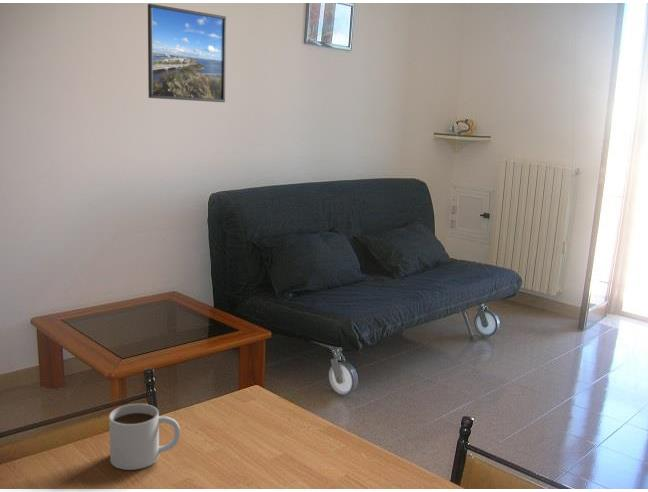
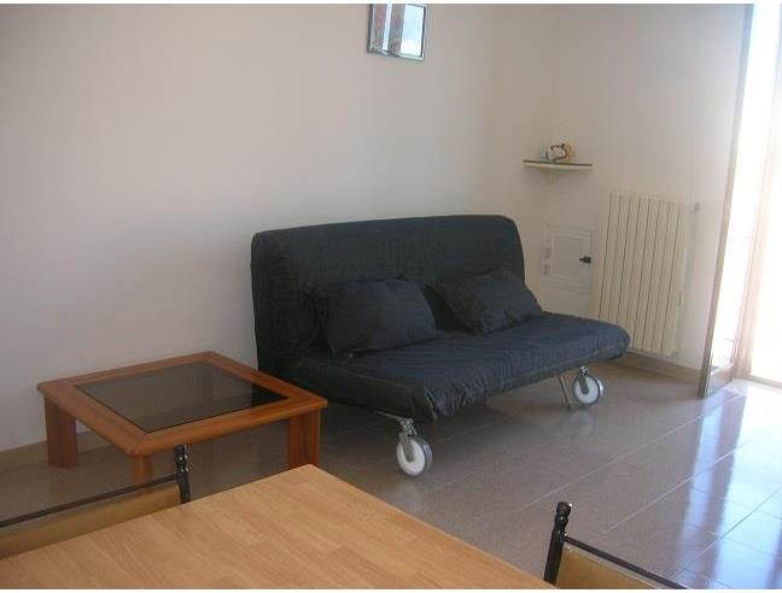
- mug [108,403,181,471]
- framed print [147,3,227,103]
